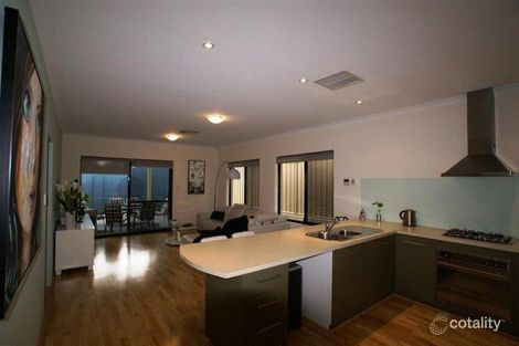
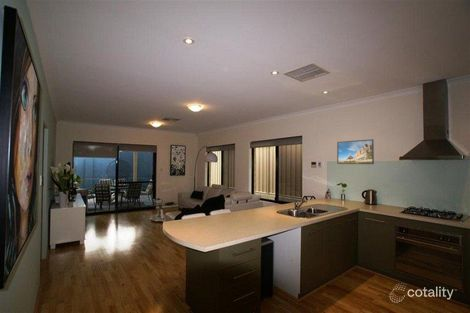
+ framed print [336,138,375,165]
